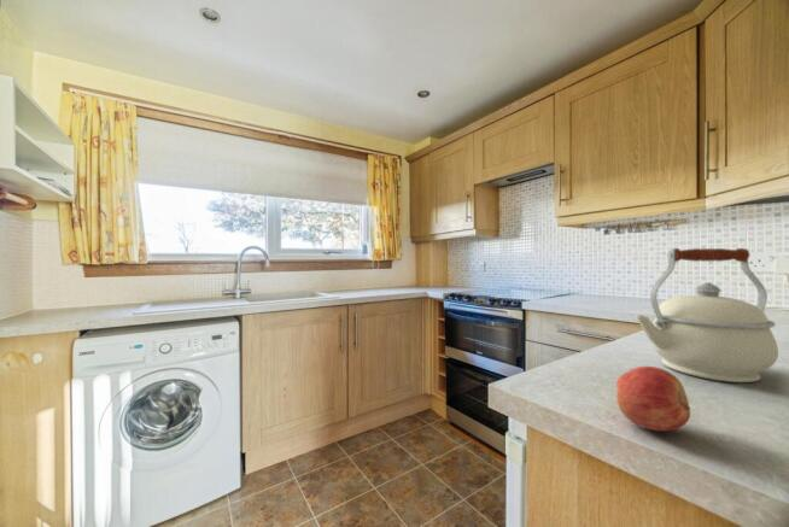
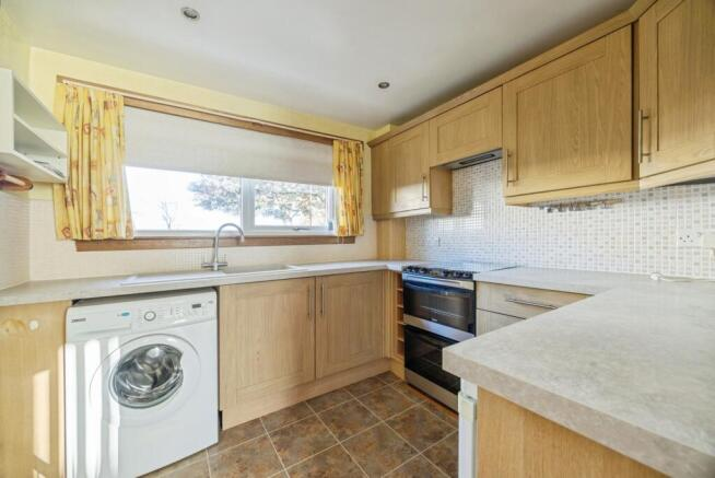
- kettle [635,247,779,383]
- apple [615,365,691,432]
